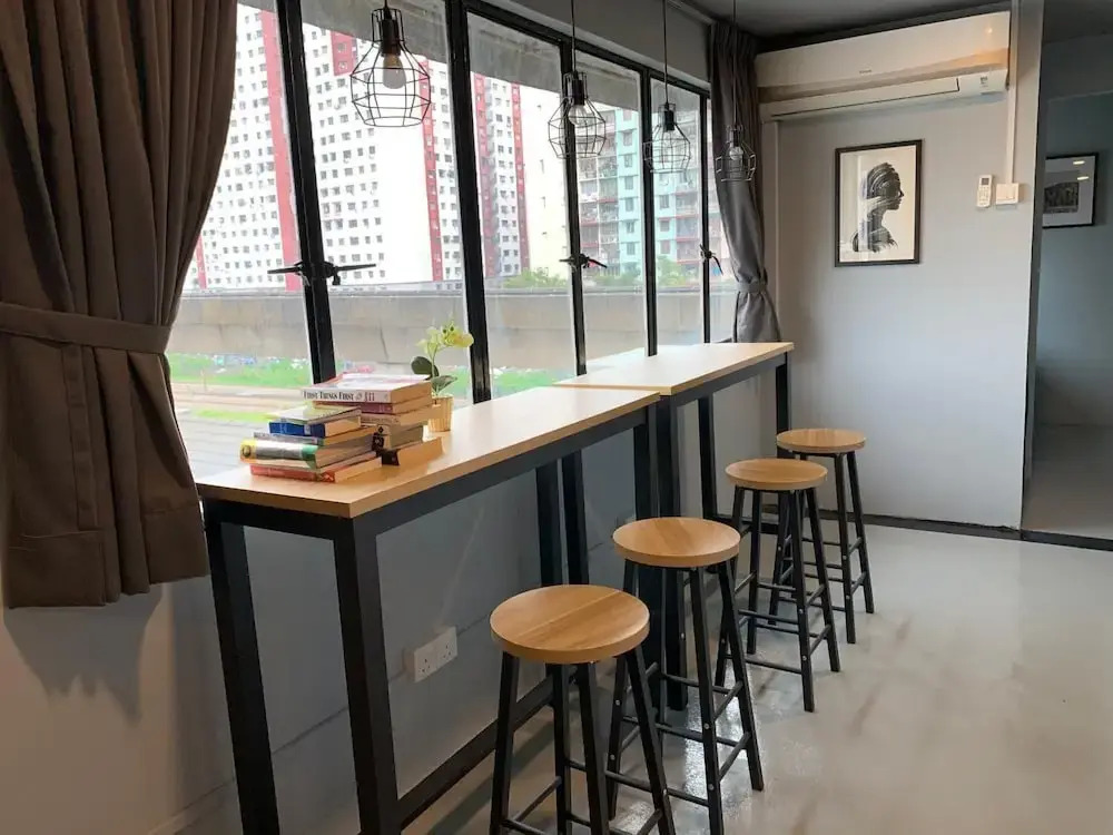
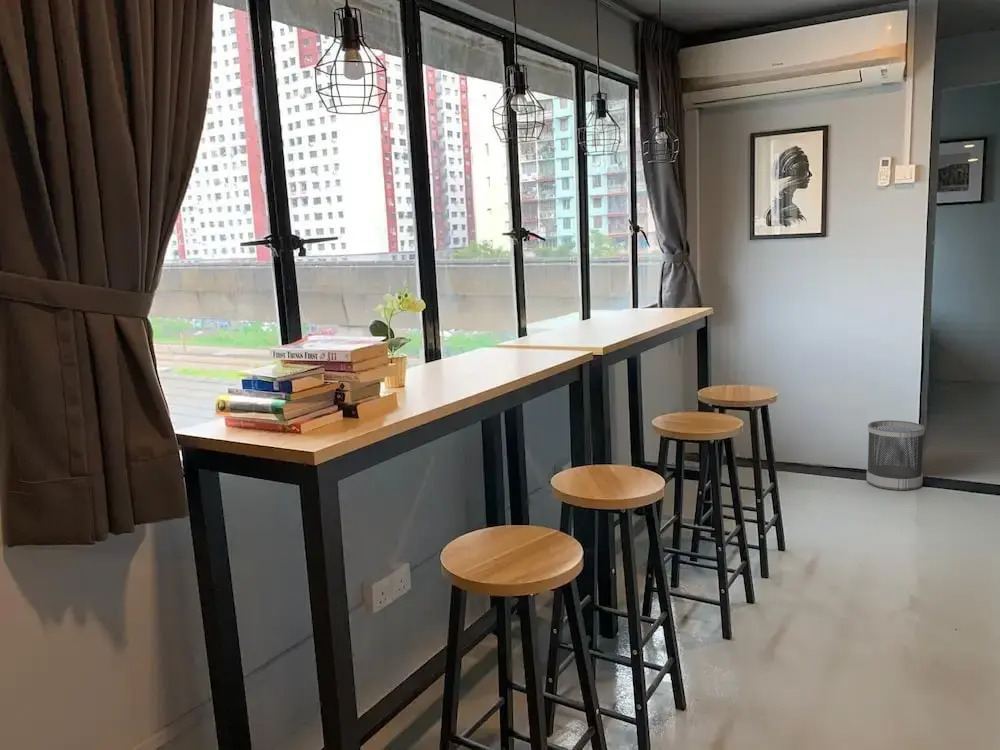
+ wastebasket [866,419,925,491]
